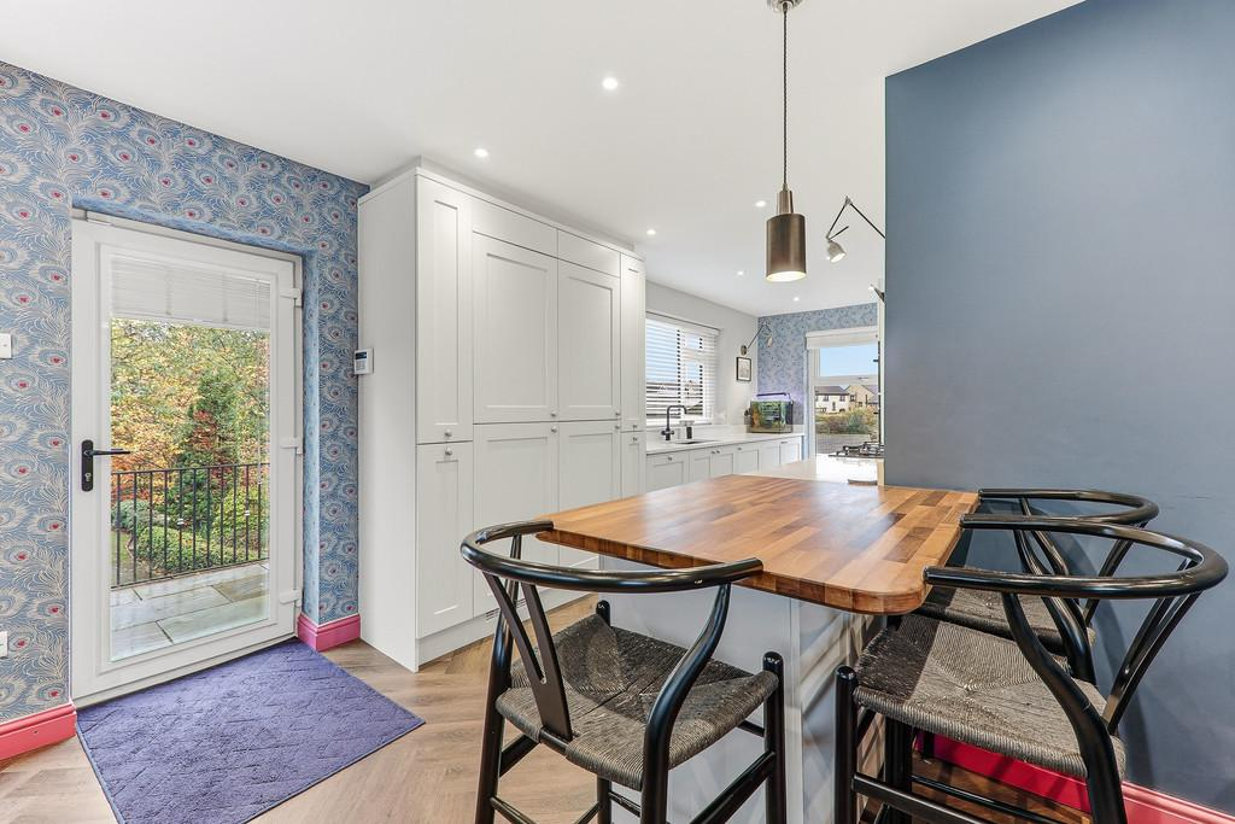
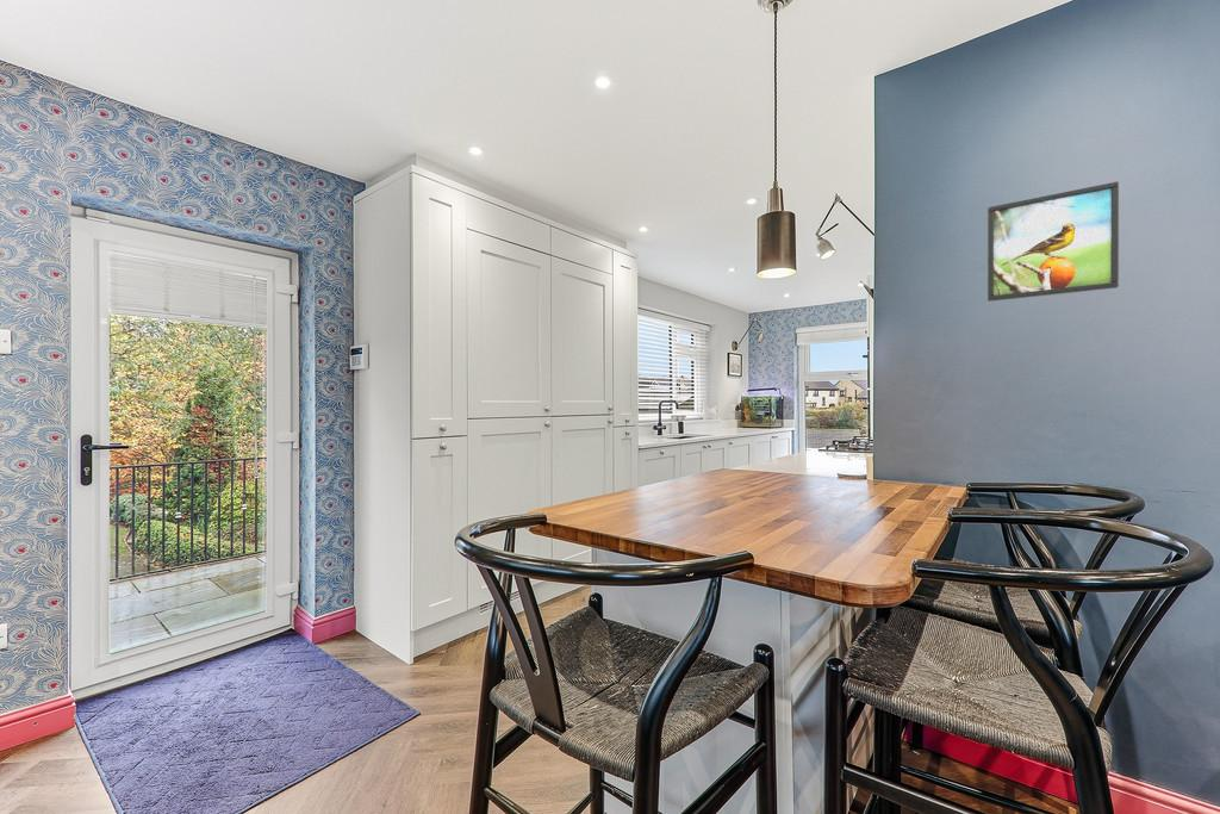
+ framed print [986,180,1120,303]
